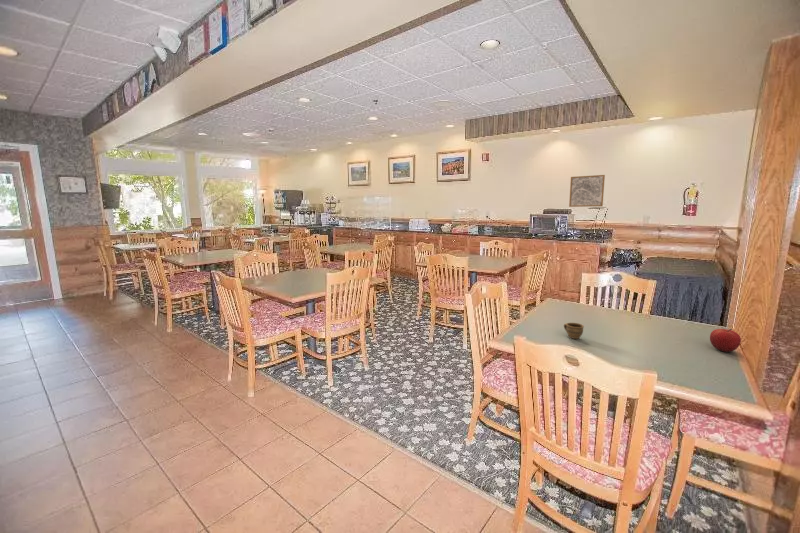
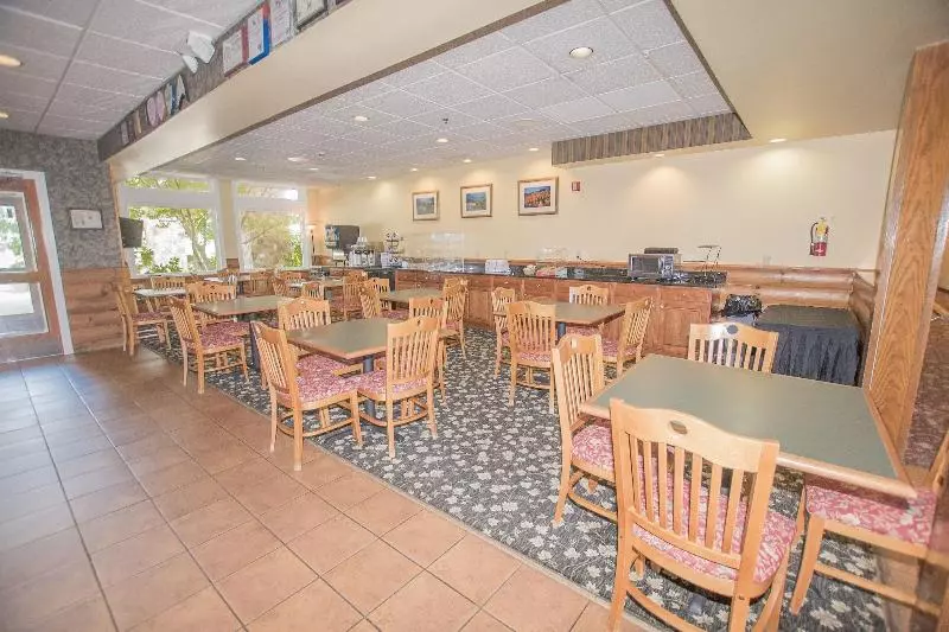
- cup [563,322,585,340]
- fruit [709,328,742,353]
- wall art [568,174,606,208]
